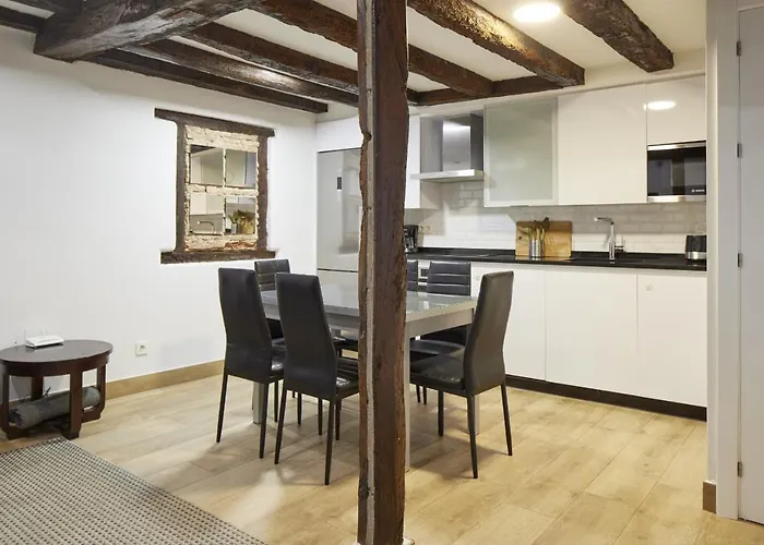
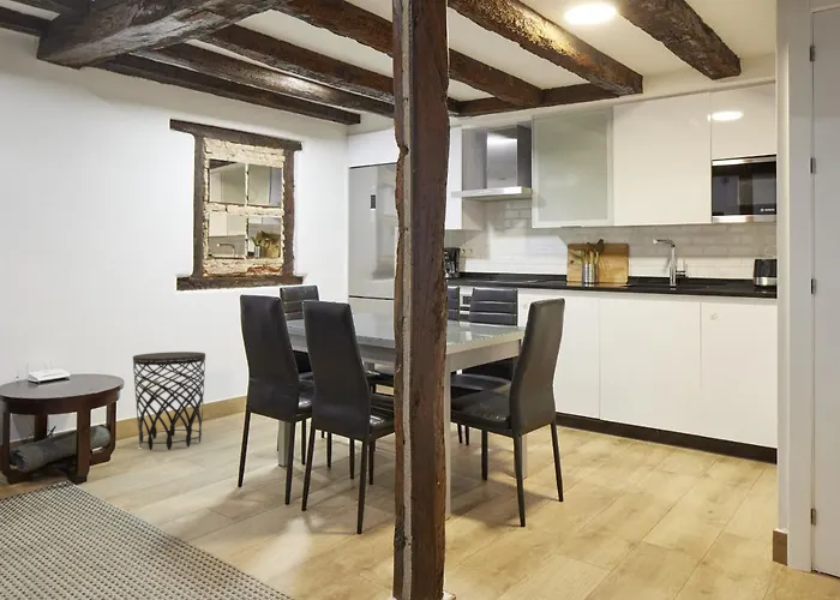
+ side table [132,350,206,451]
